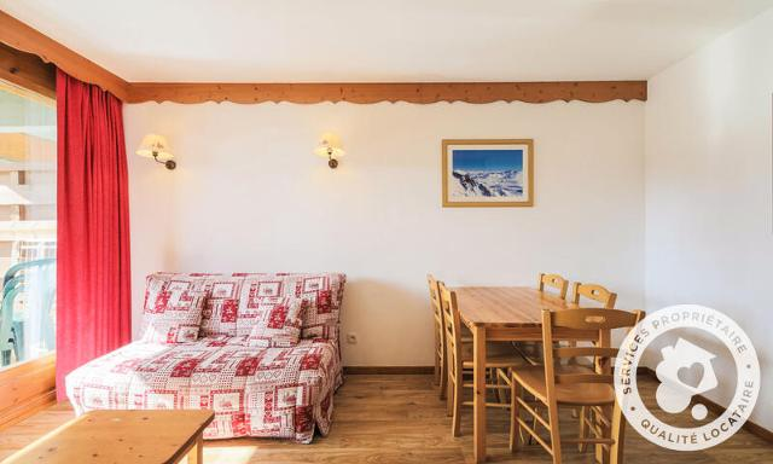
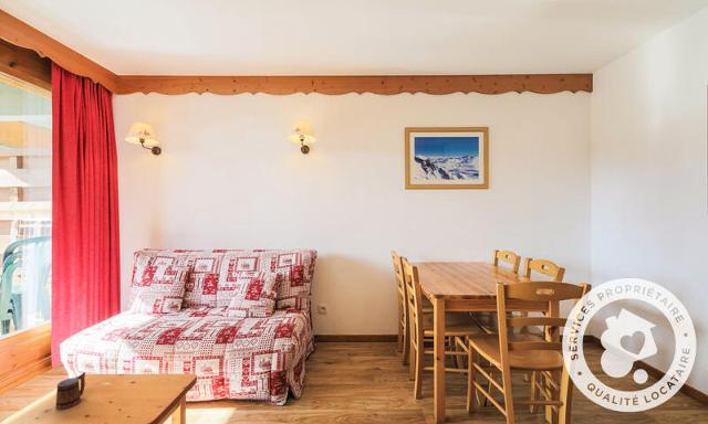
+ mug [54,371,86,411]
